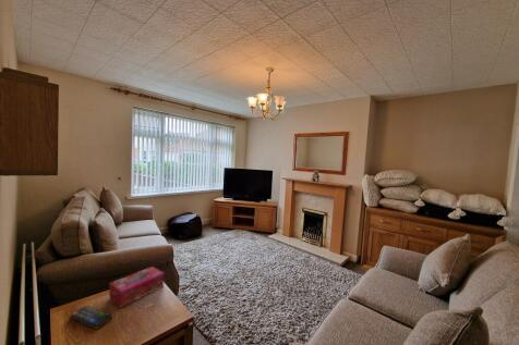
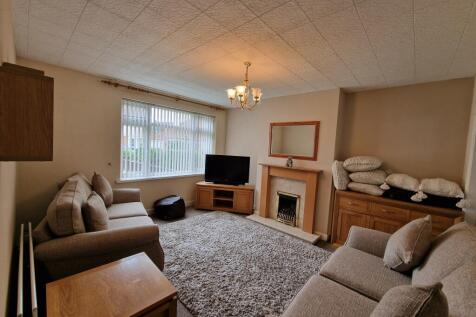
- tissue box [108,266,166,309]
- remote control [69,305,113,331]
